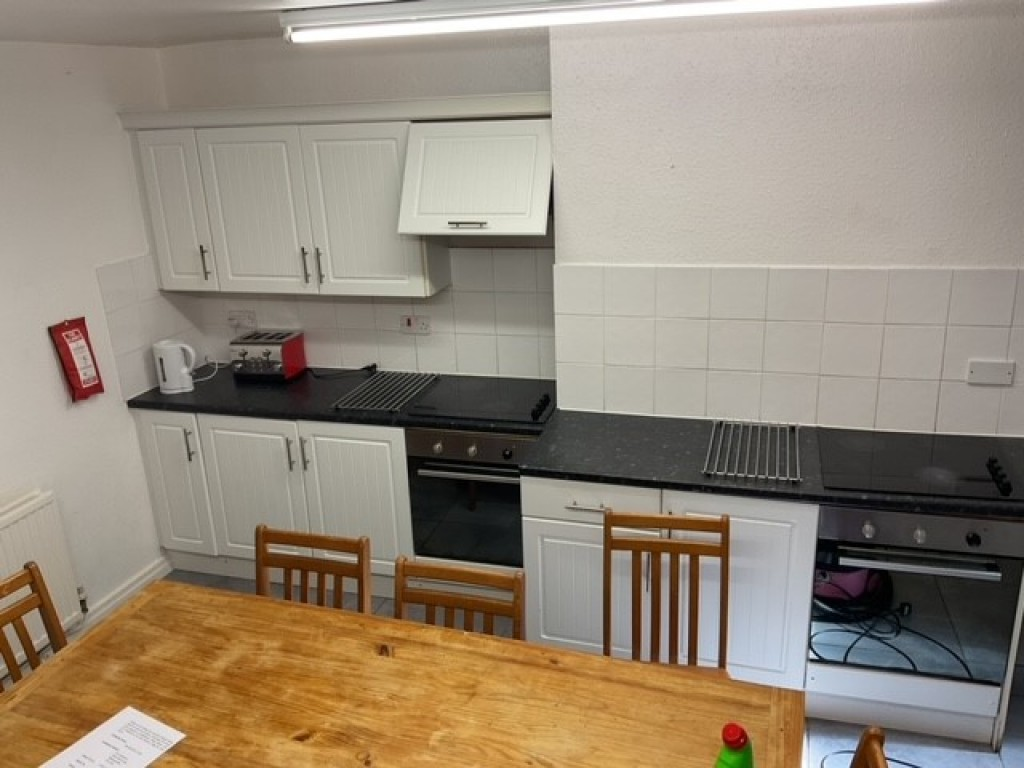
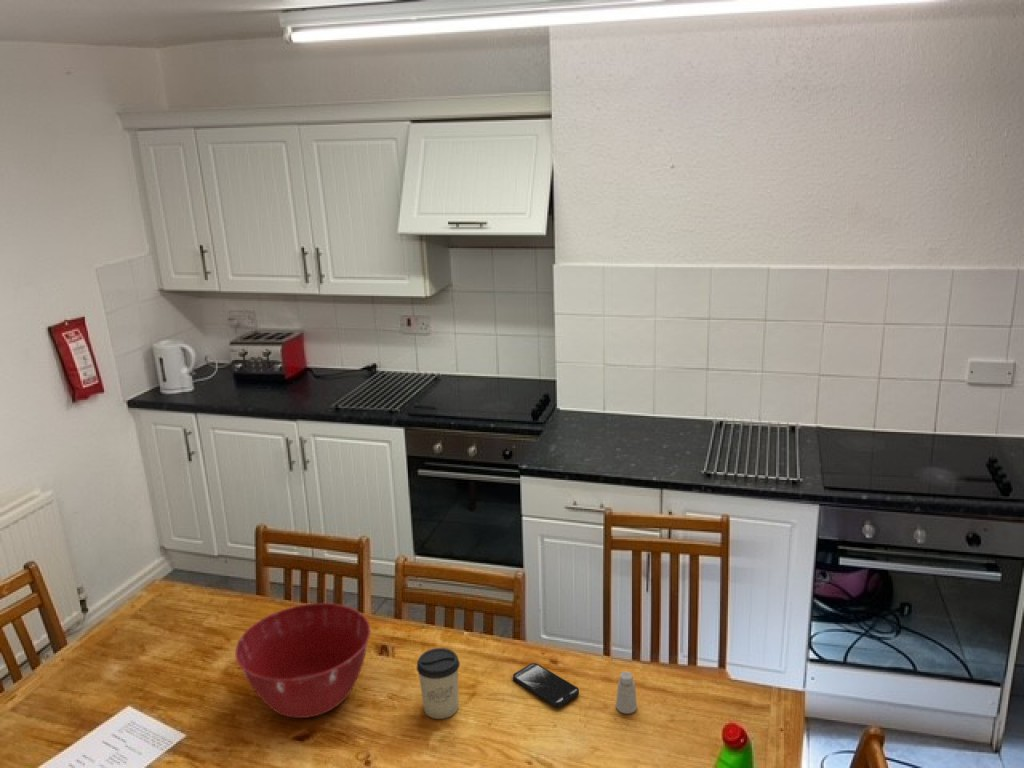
+ saltshaker [615,671,638,715]
+ mixing bowl [234,602,371,719]
+ smartphone [512,662,580,708]
+ cup [416,647,461,720]
